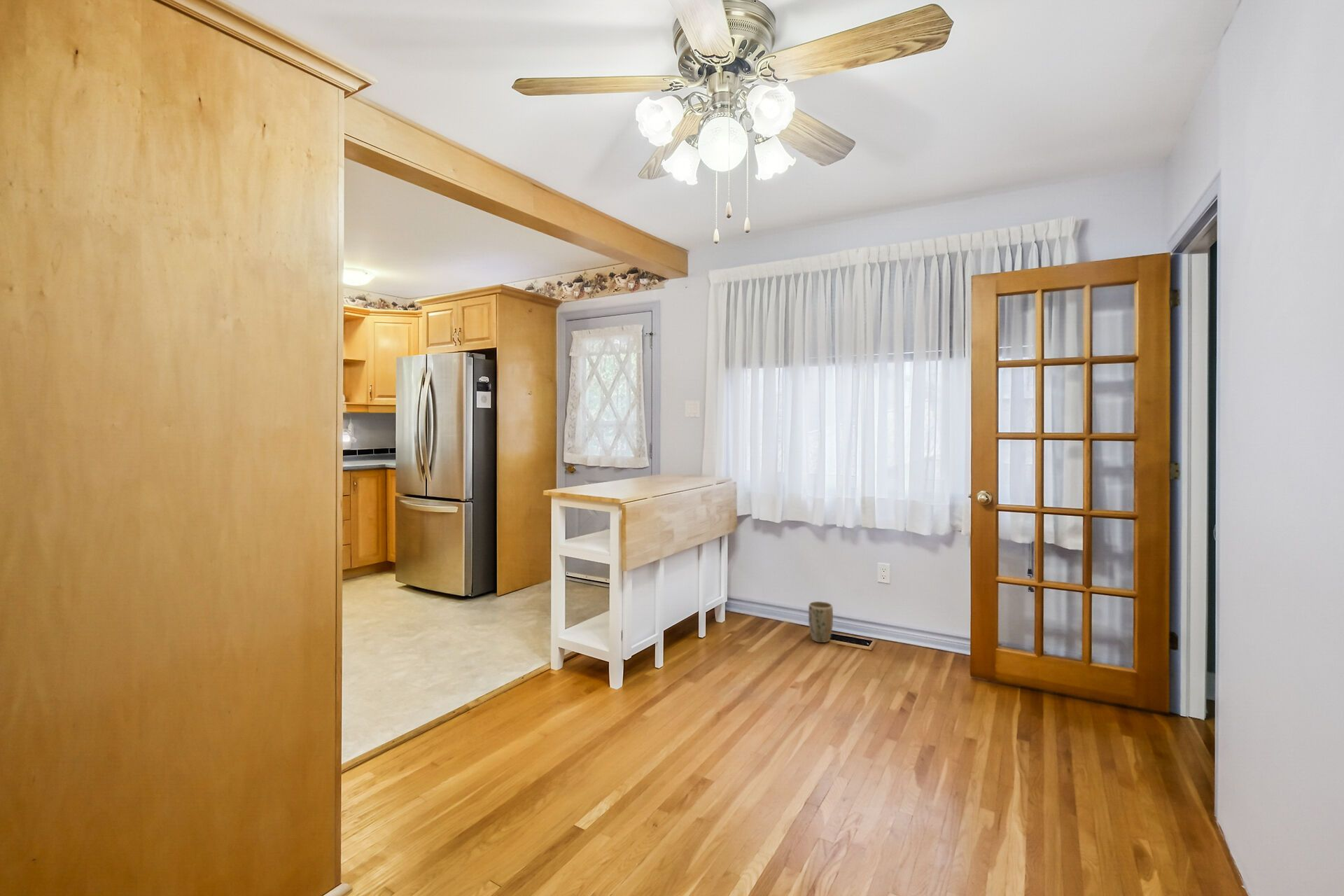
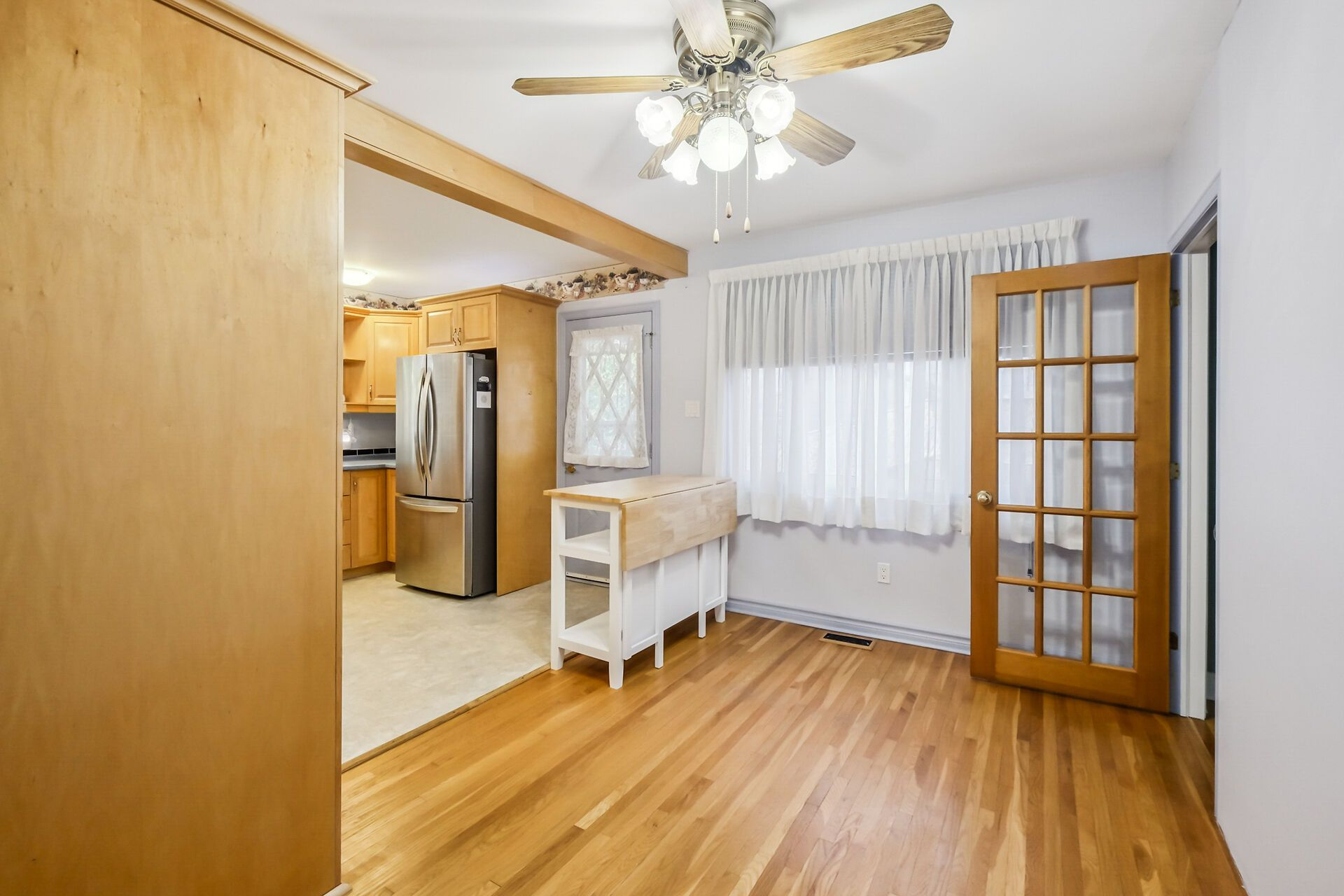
- plant pot [808,601,834,643]
